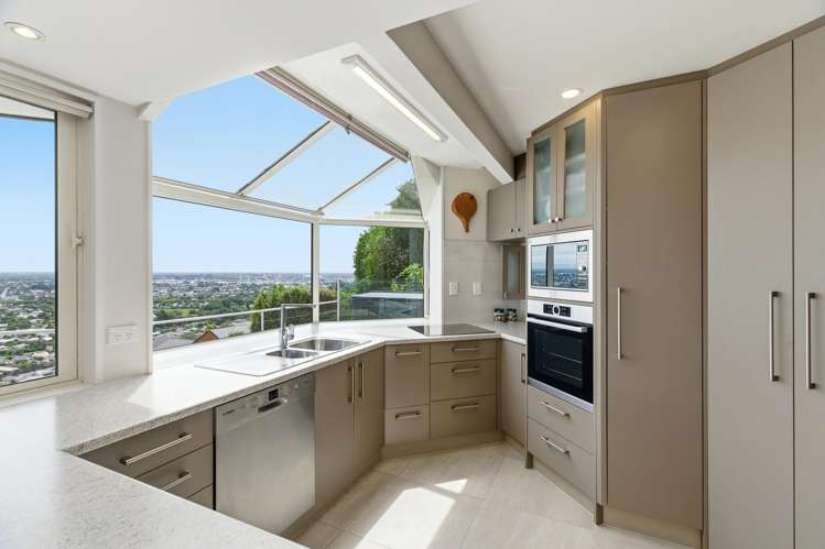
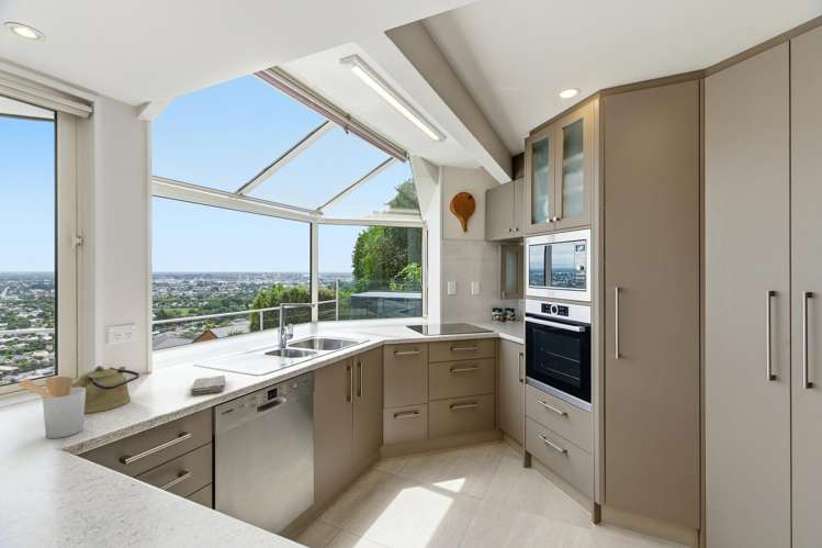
+ kettle [71,365,140,414]
+ washcloth [190,374,226,396]
+ utensil holder [18,376,86,439]
